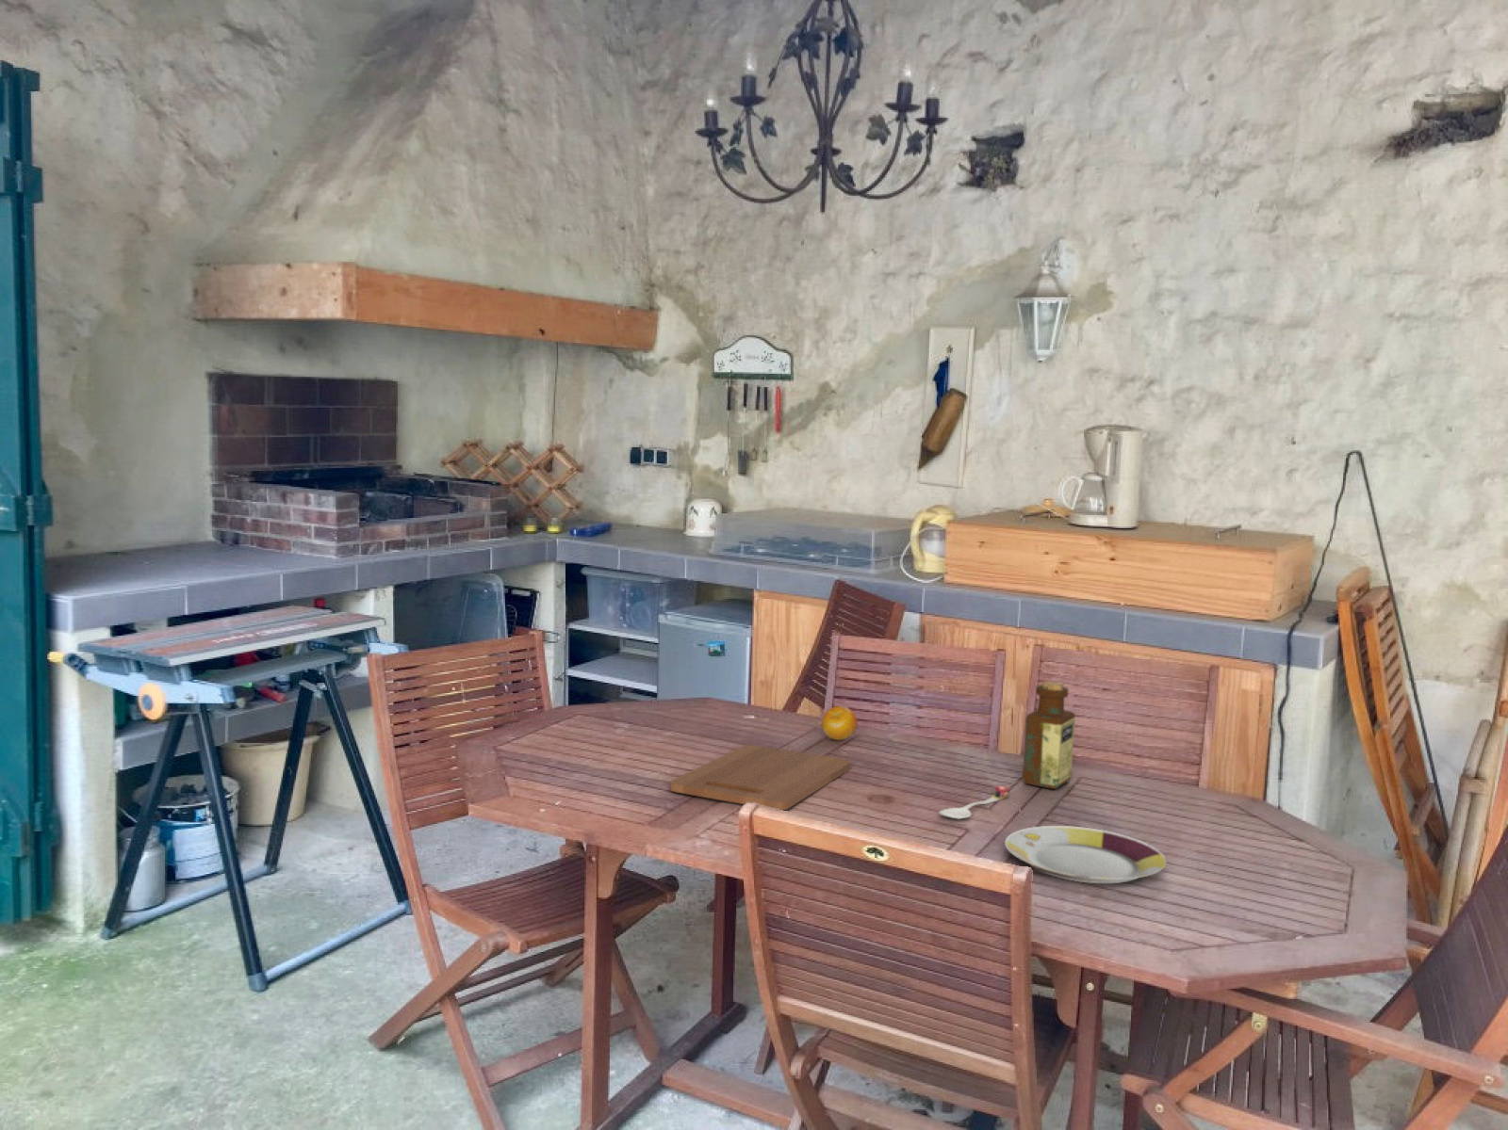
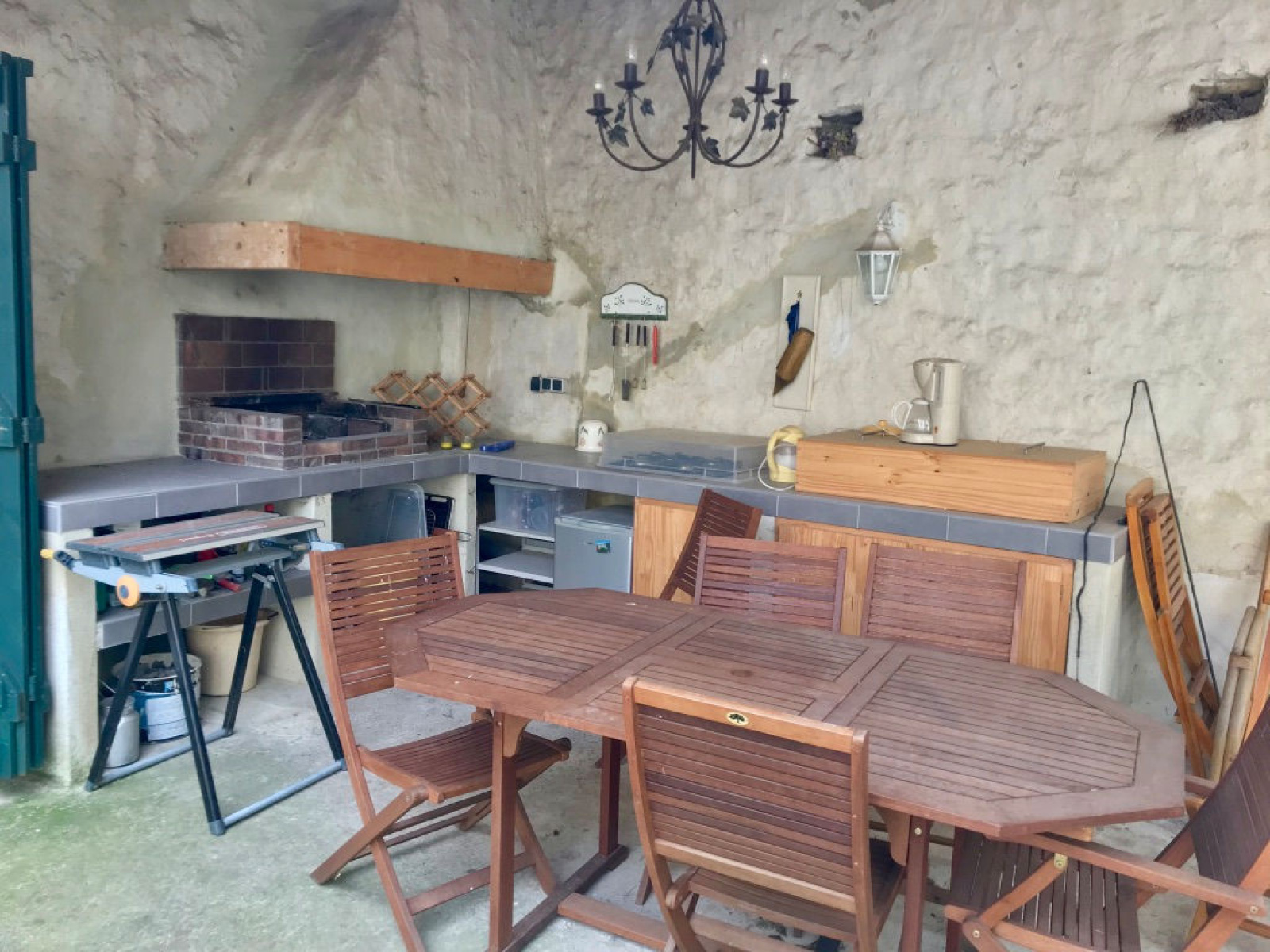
- cutting board [670,744,853,811]
- fruit [820,705,858,741]
- plate [1003,825,1167,884]
- spoon [938,785,1010,820]
- bottle [1021,681,1076,791]
